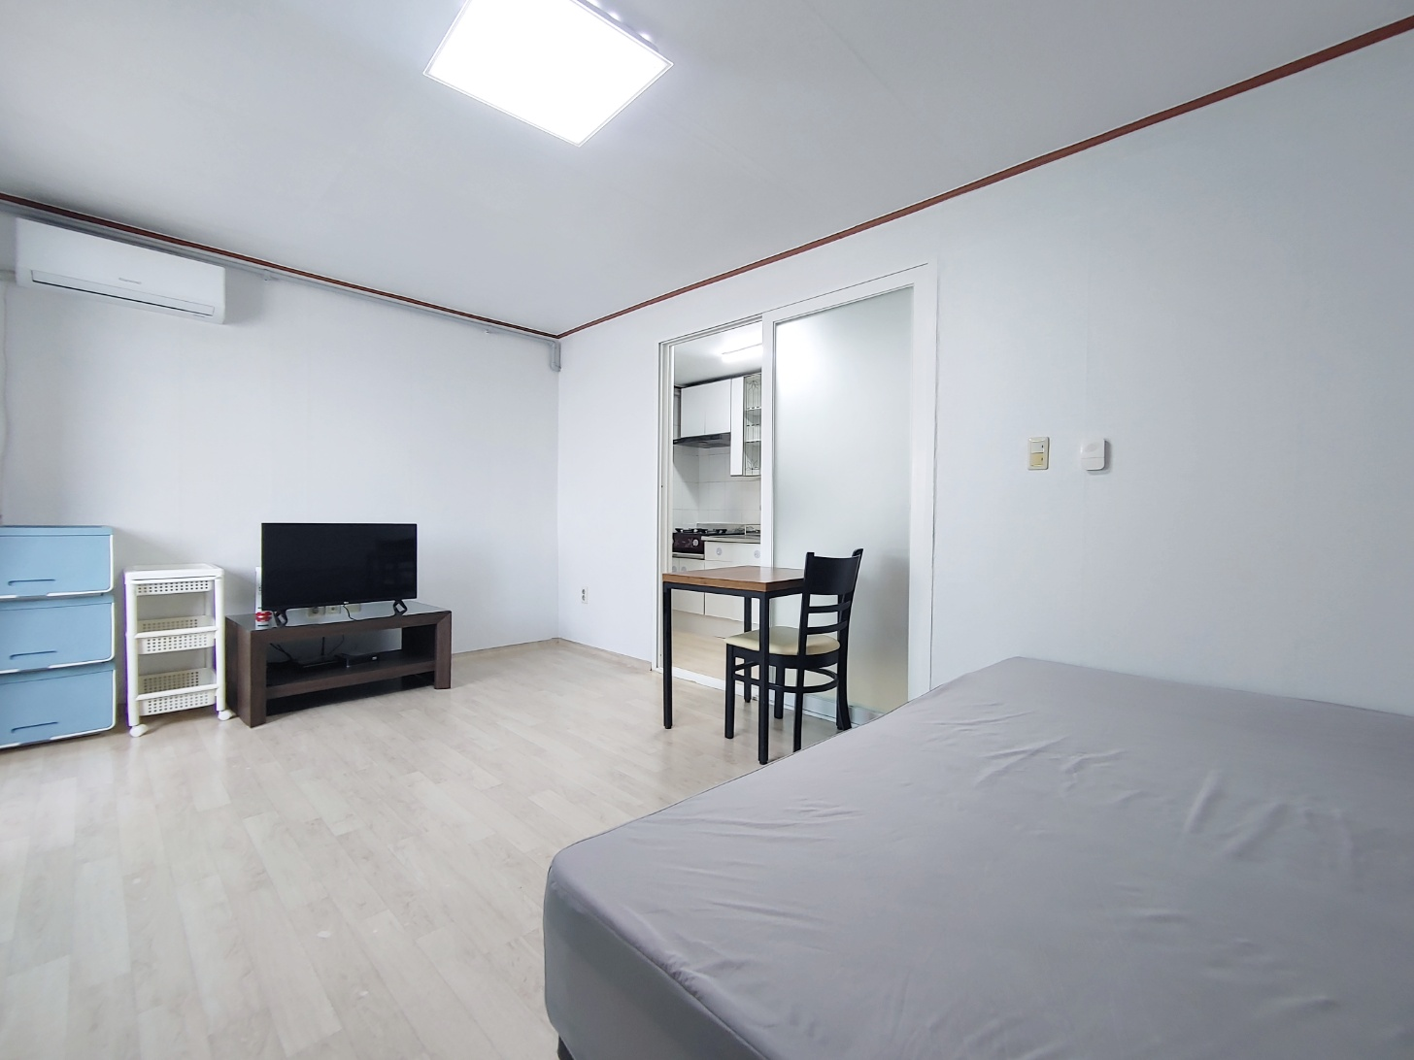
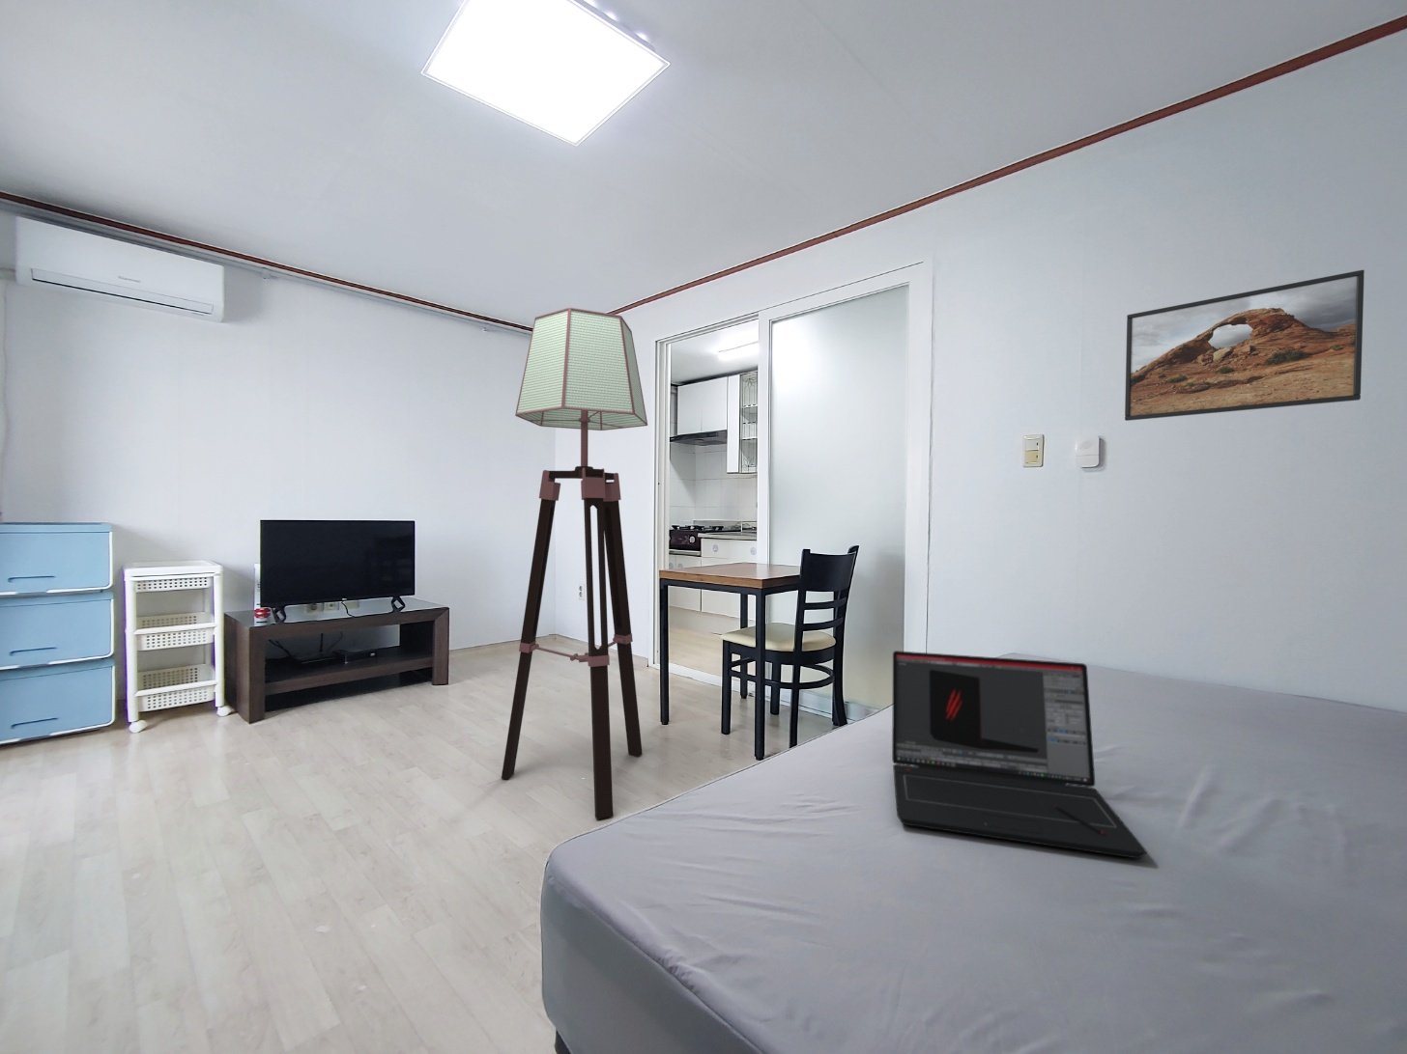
+ floor lamp [501,307,648,819]
+ laptop [891,650,1148,859]
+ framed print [1123,269,1365,422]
